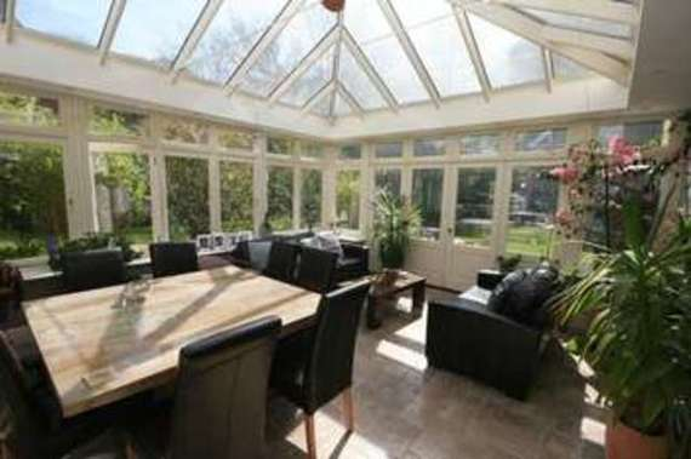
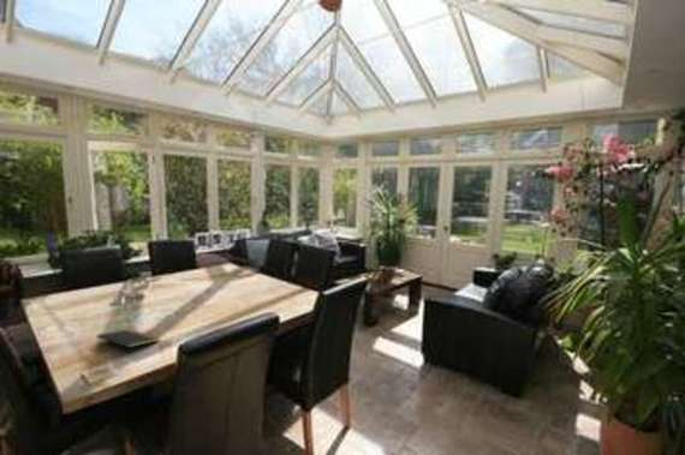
+ notepad [95,328,161,355]
